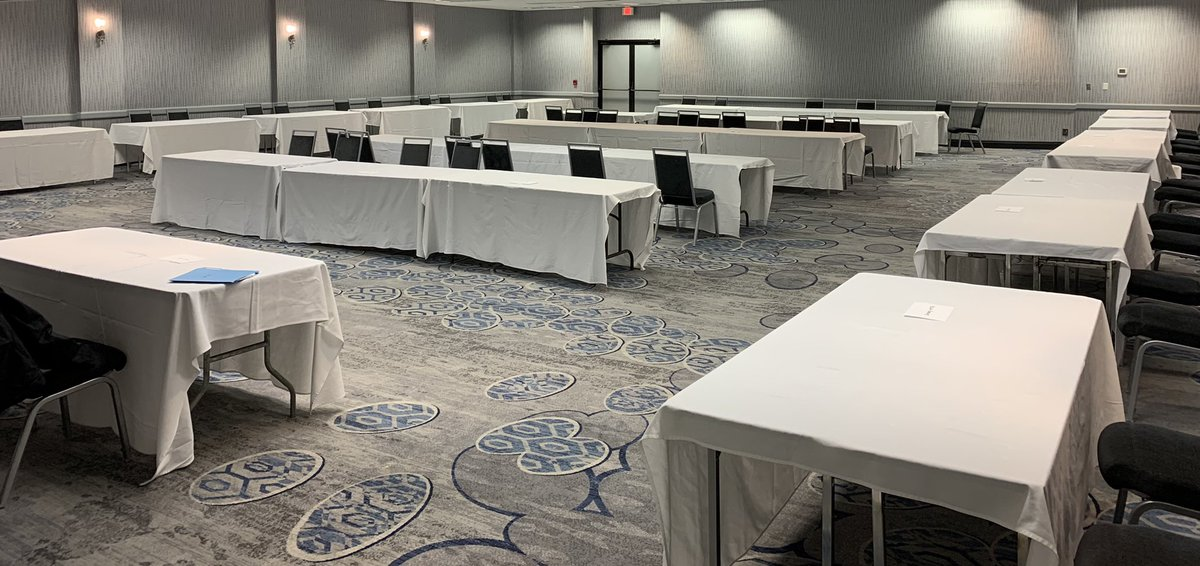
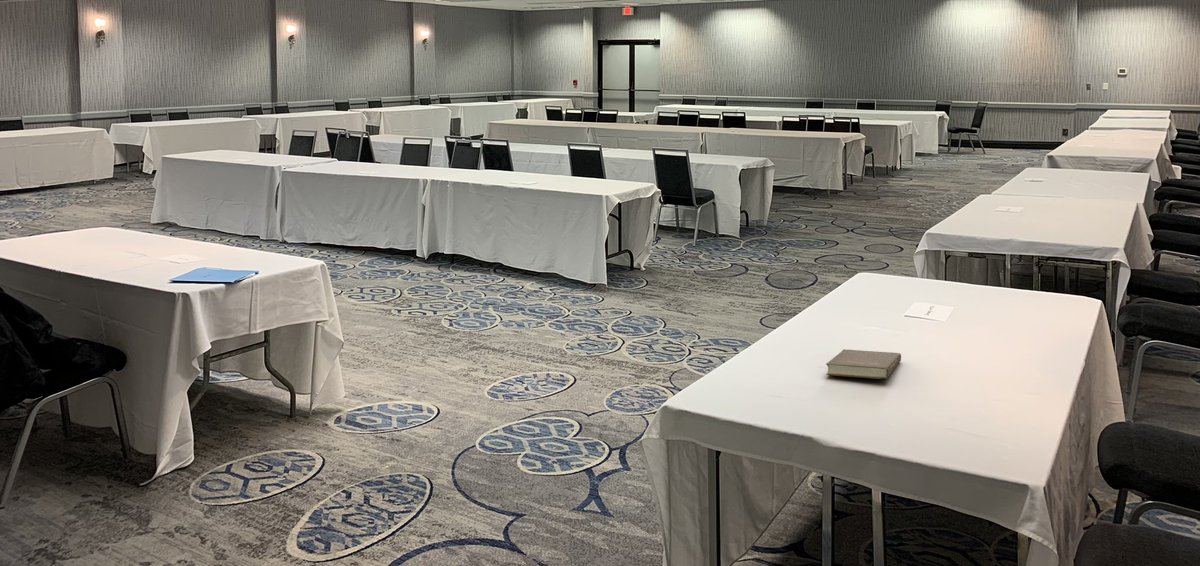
+ book [825,348,902,380]
